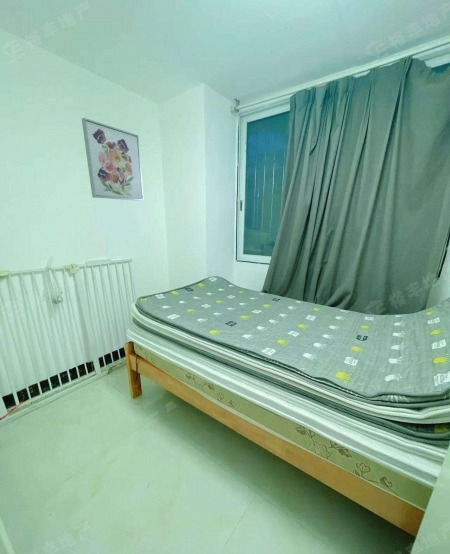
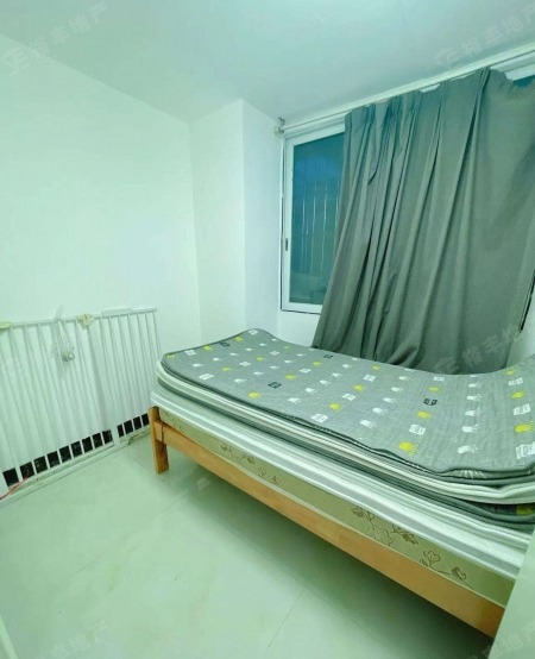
- wall art [81,117,145,202]
